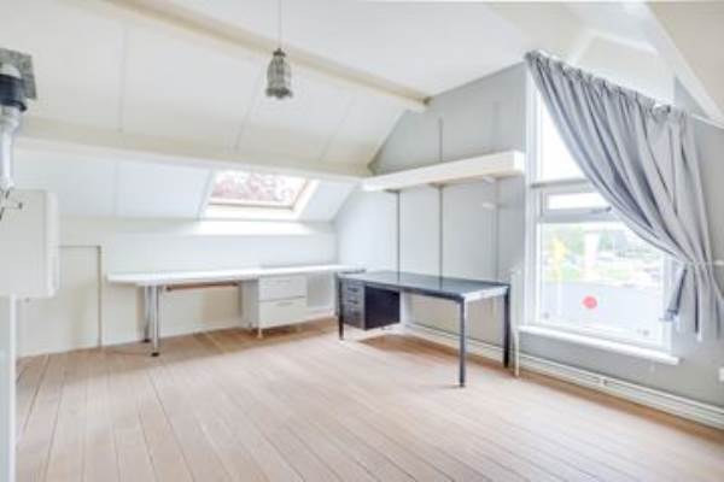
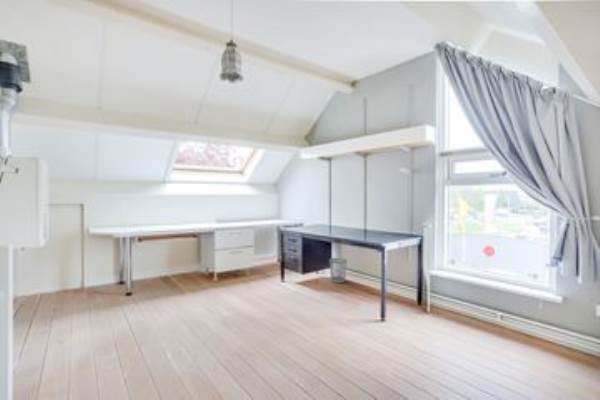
+ wastebasket [328,257,348,284]
